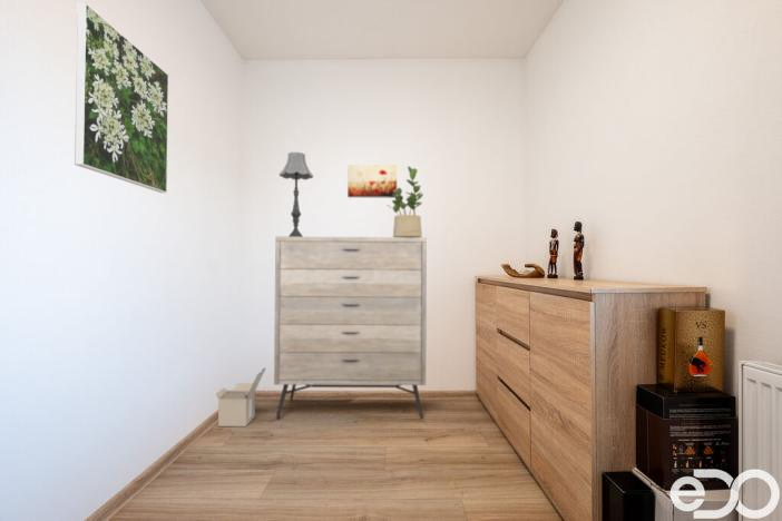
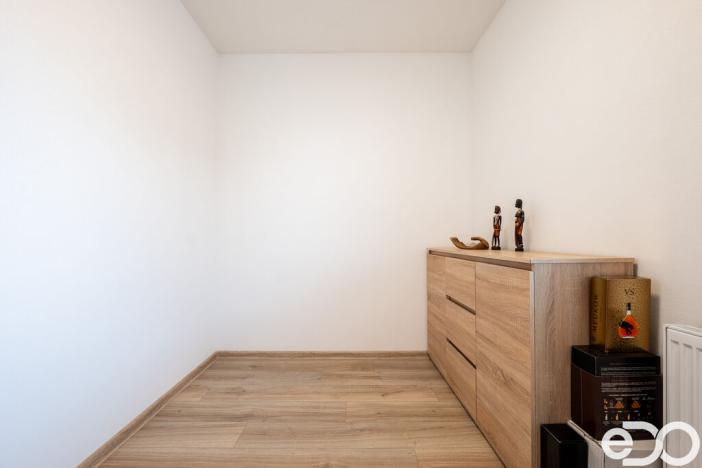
- dresser [273,236,428,420]
- wall art [346,164,398,199]
- cardboard box [215,366,267,427]
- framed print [74,1,169,194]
- table lamp [278,151,314,237]
- potted plant [388,165,424,237]
